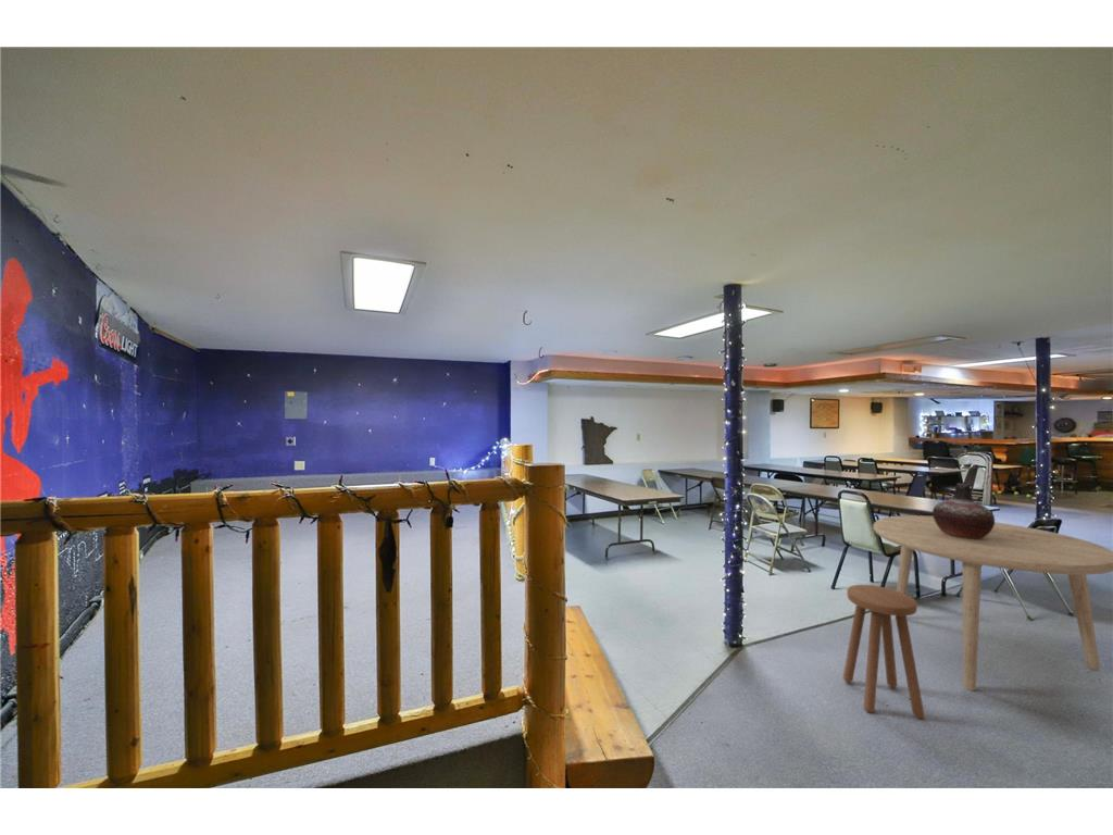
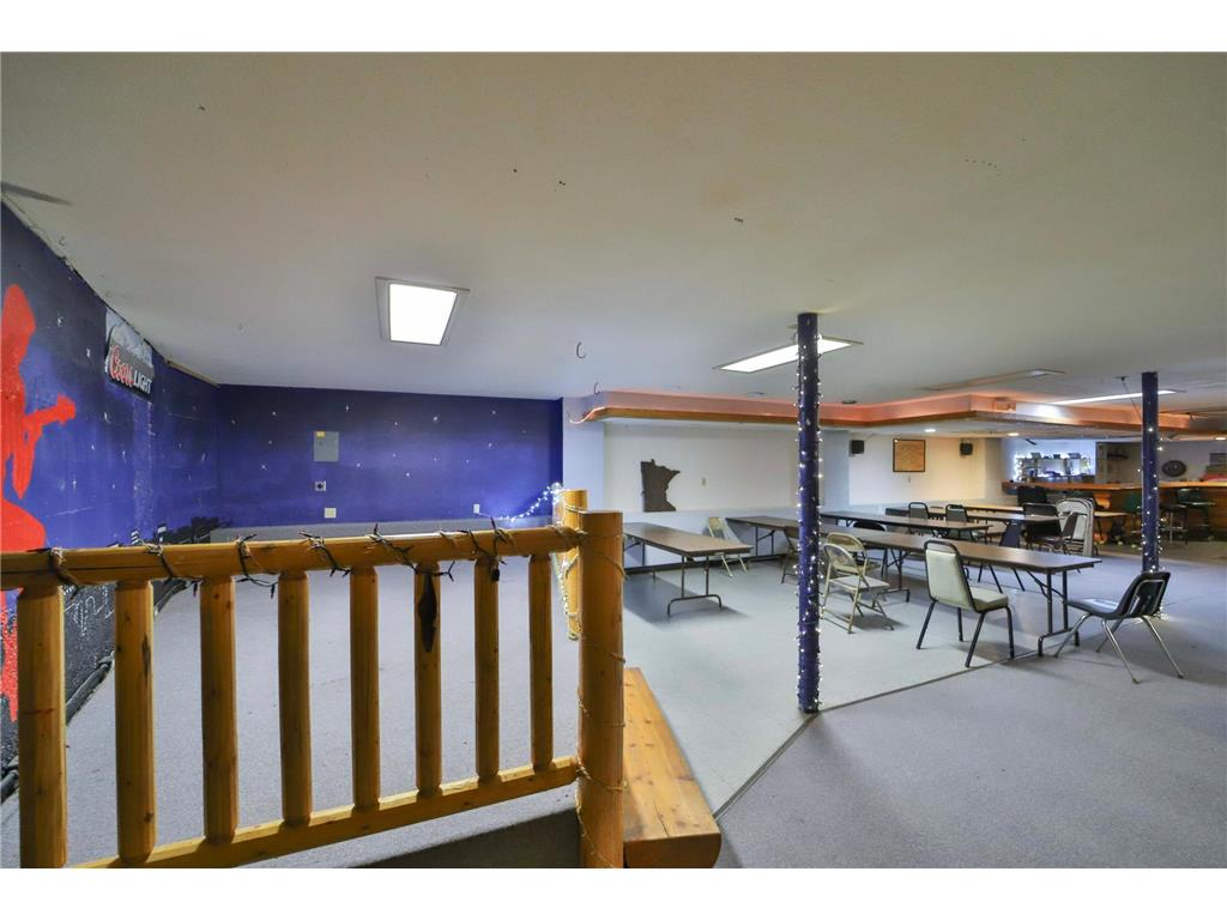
- vase [931,482,996,538]
- dining table [872,514,1113,691]
- stool [842,584,926,720]
